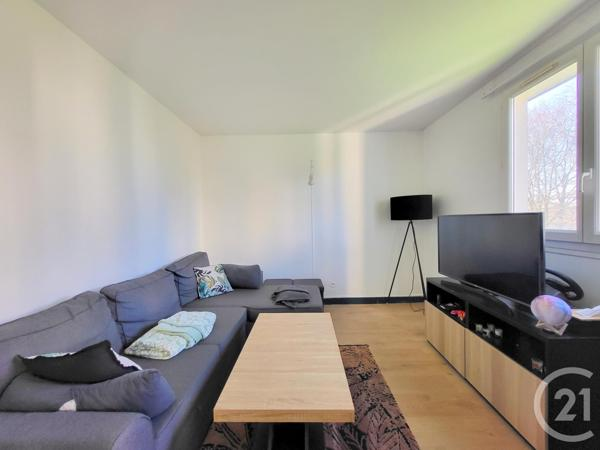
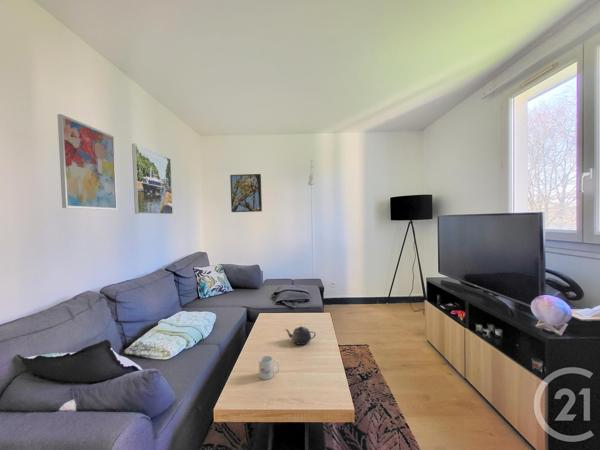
+ mug [258,355,280,381]
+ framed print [131,143,174,215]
+ wall art [56,113,118,211]
+ teapot [284,325,317,346]
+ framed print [229,173,263,213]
